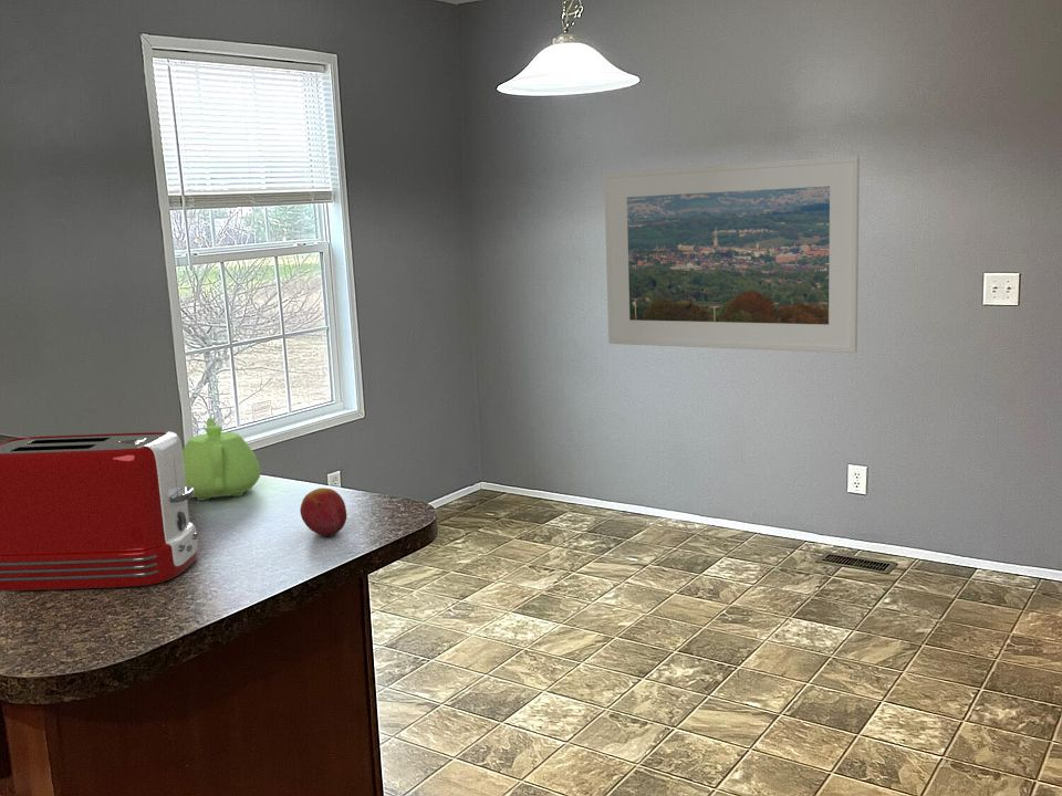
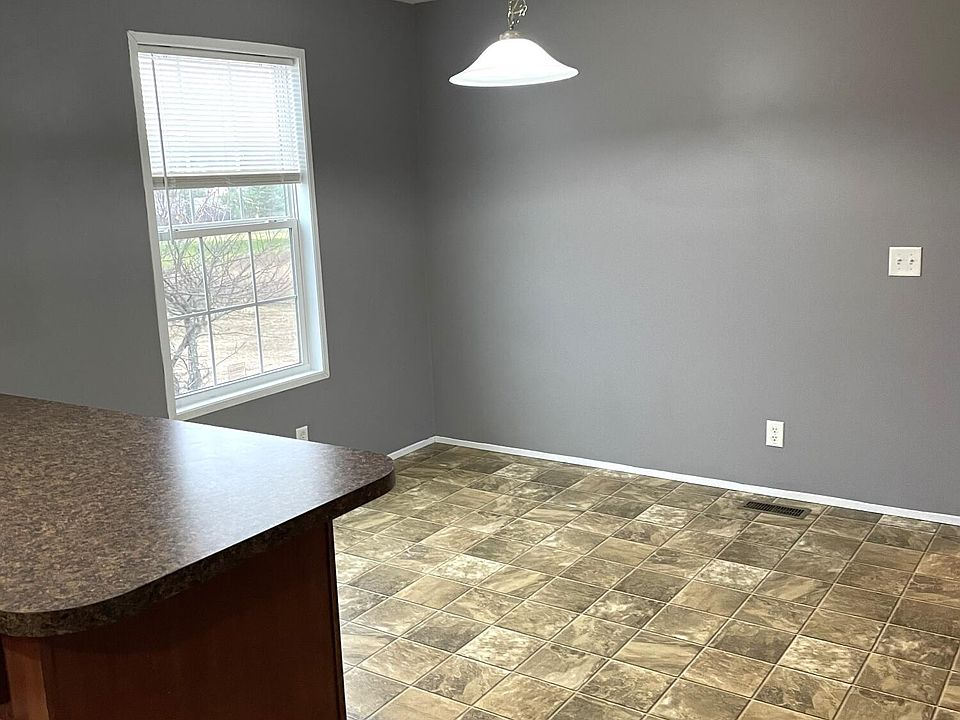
- teapot [183,417,261,502]
- fruit [299,486,347,537]
- toaster [0,431,199,591]
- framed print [603,155,861,354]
